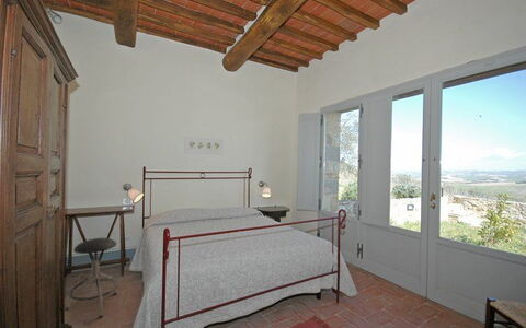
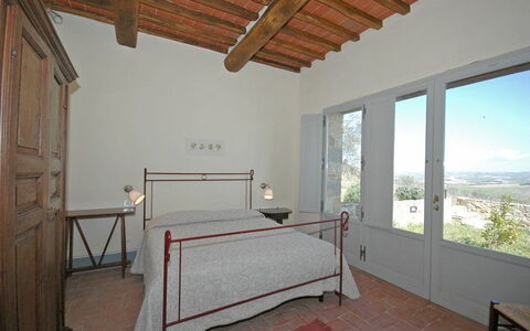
- stool [65,237,119,319]
